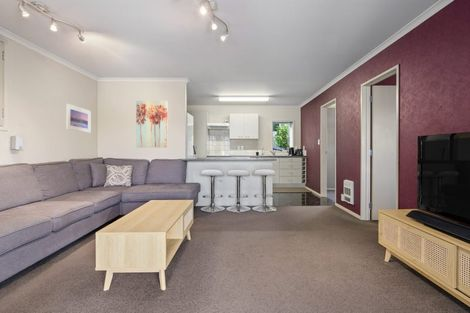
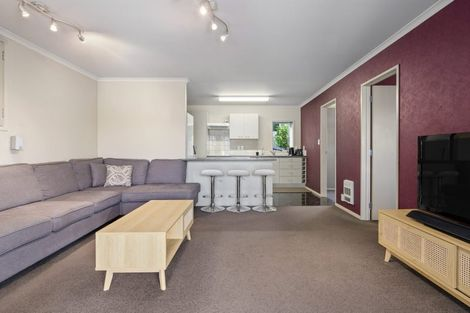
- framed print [65,103,91,134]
- wall art [135,100,168,148]
